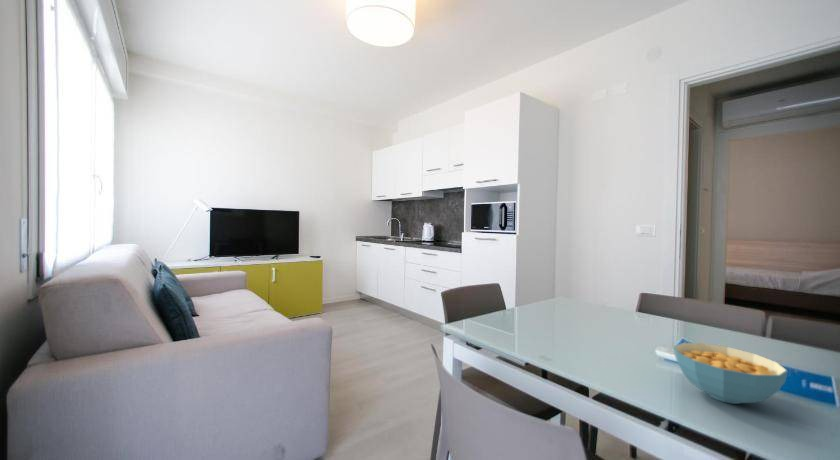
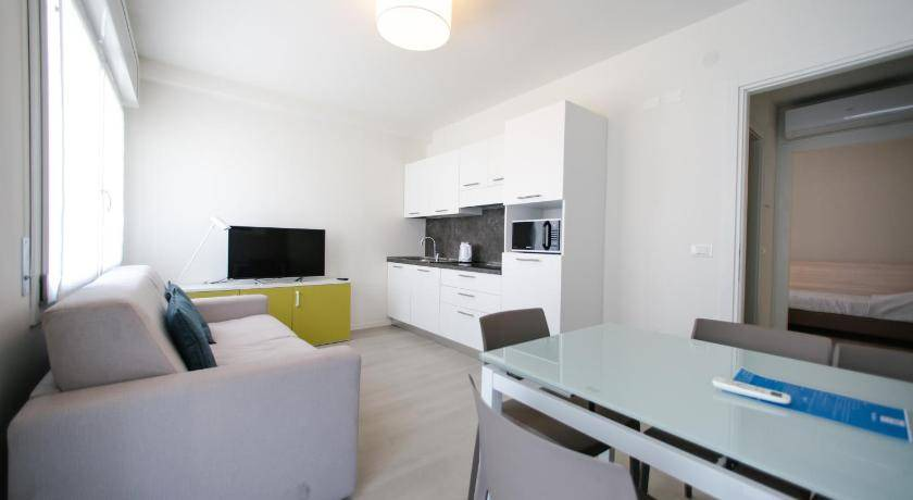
- cereal bowl [673,342,789,405]
